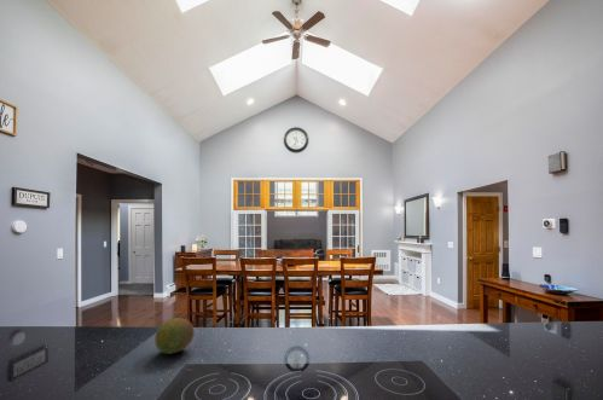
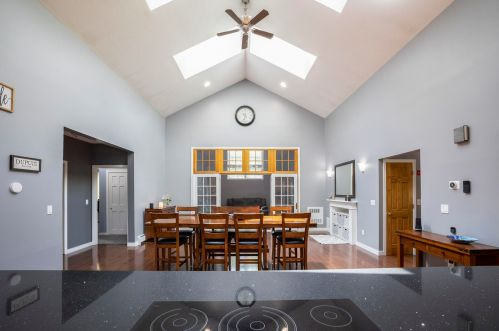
- fruit [153,317,196,355]
